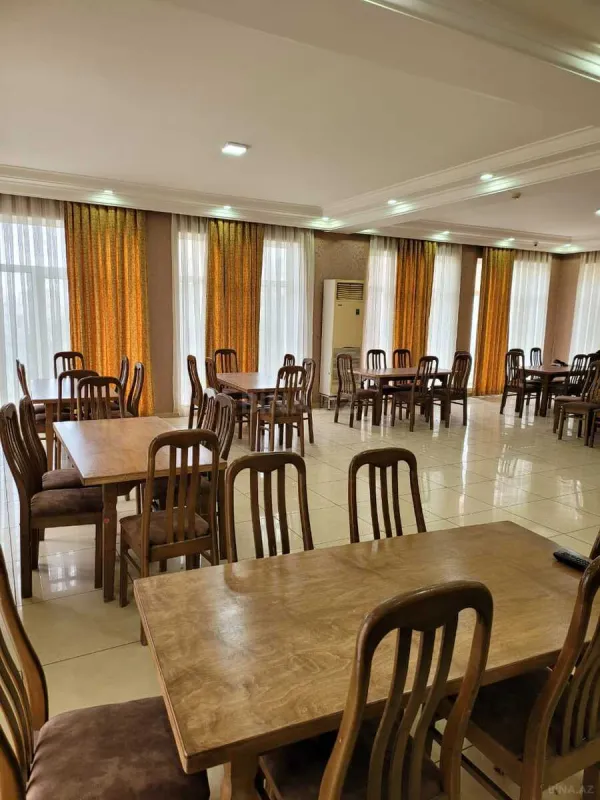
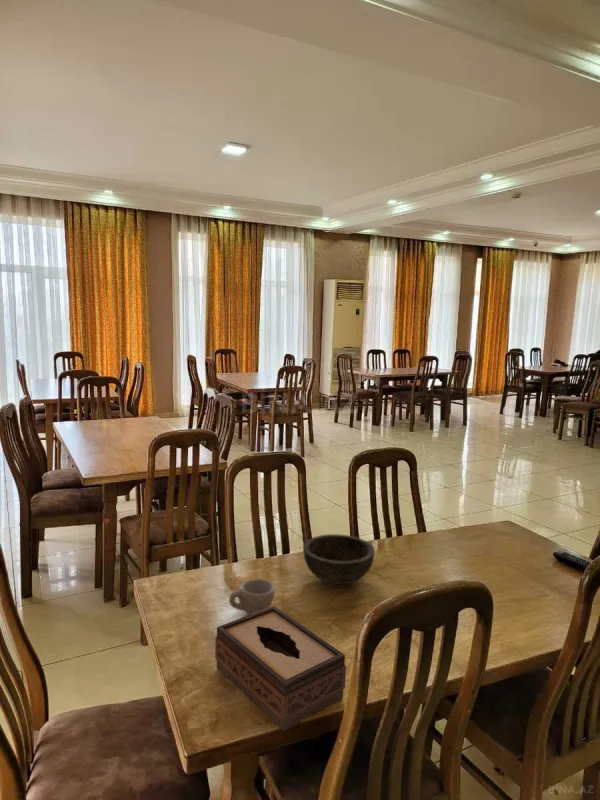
+ bowl [302,533,376,585]
+ tissue box [214,605,347,732]
+ cup [228,578,276,615]
